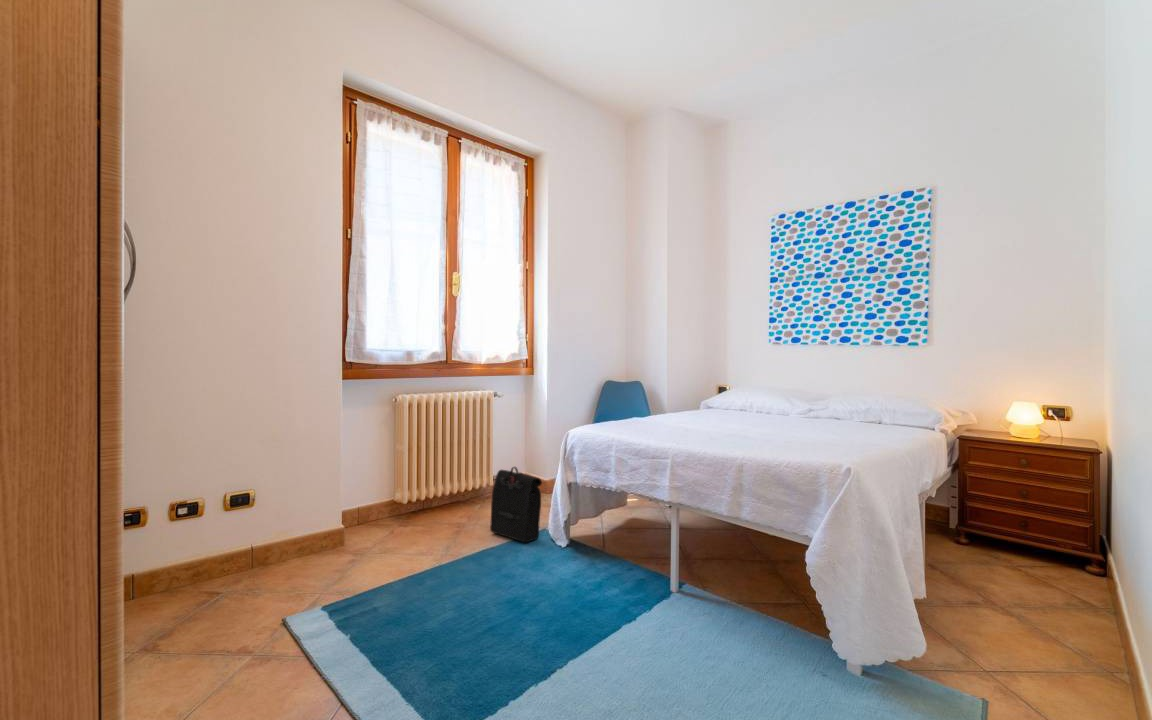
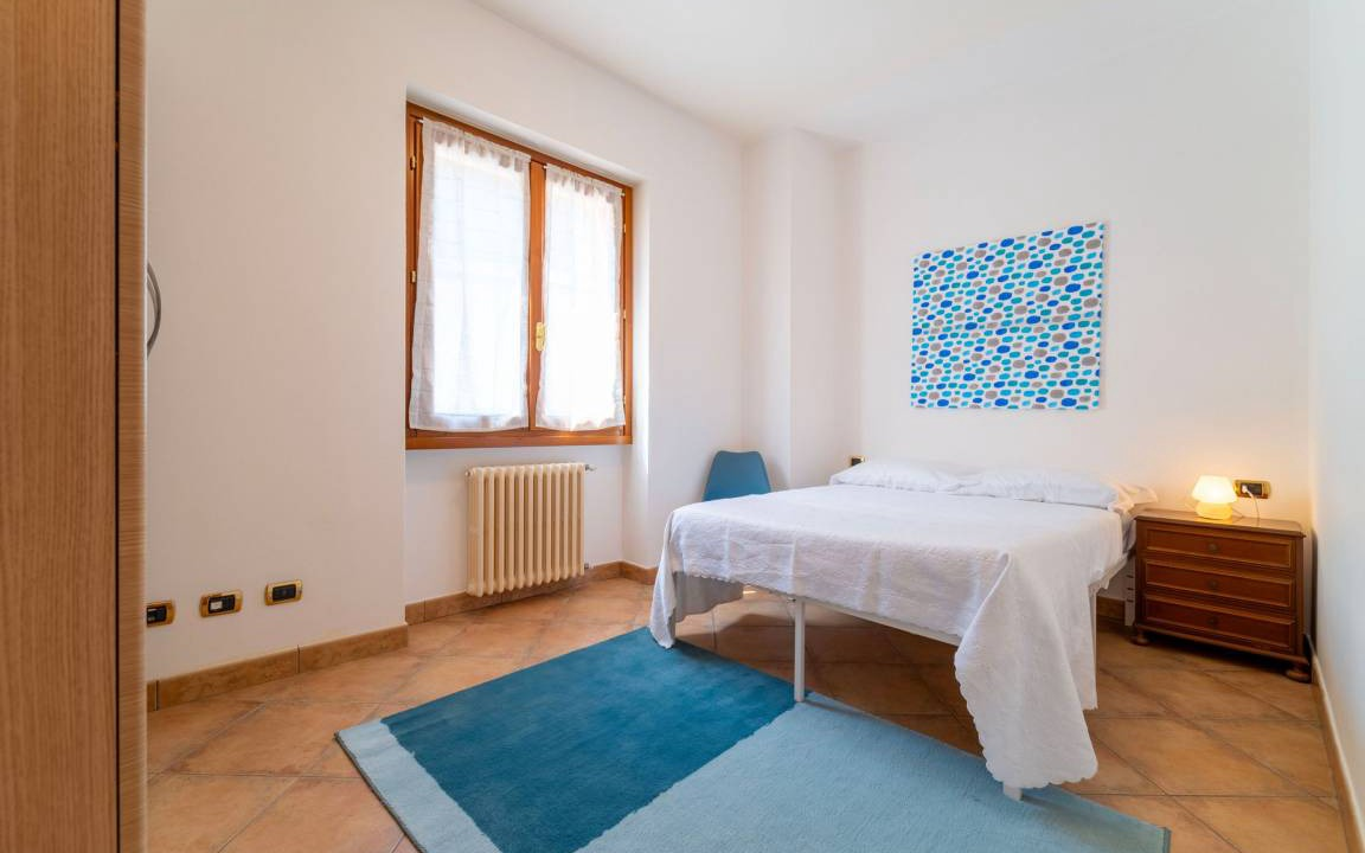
- backpack [489,466,543,544]
